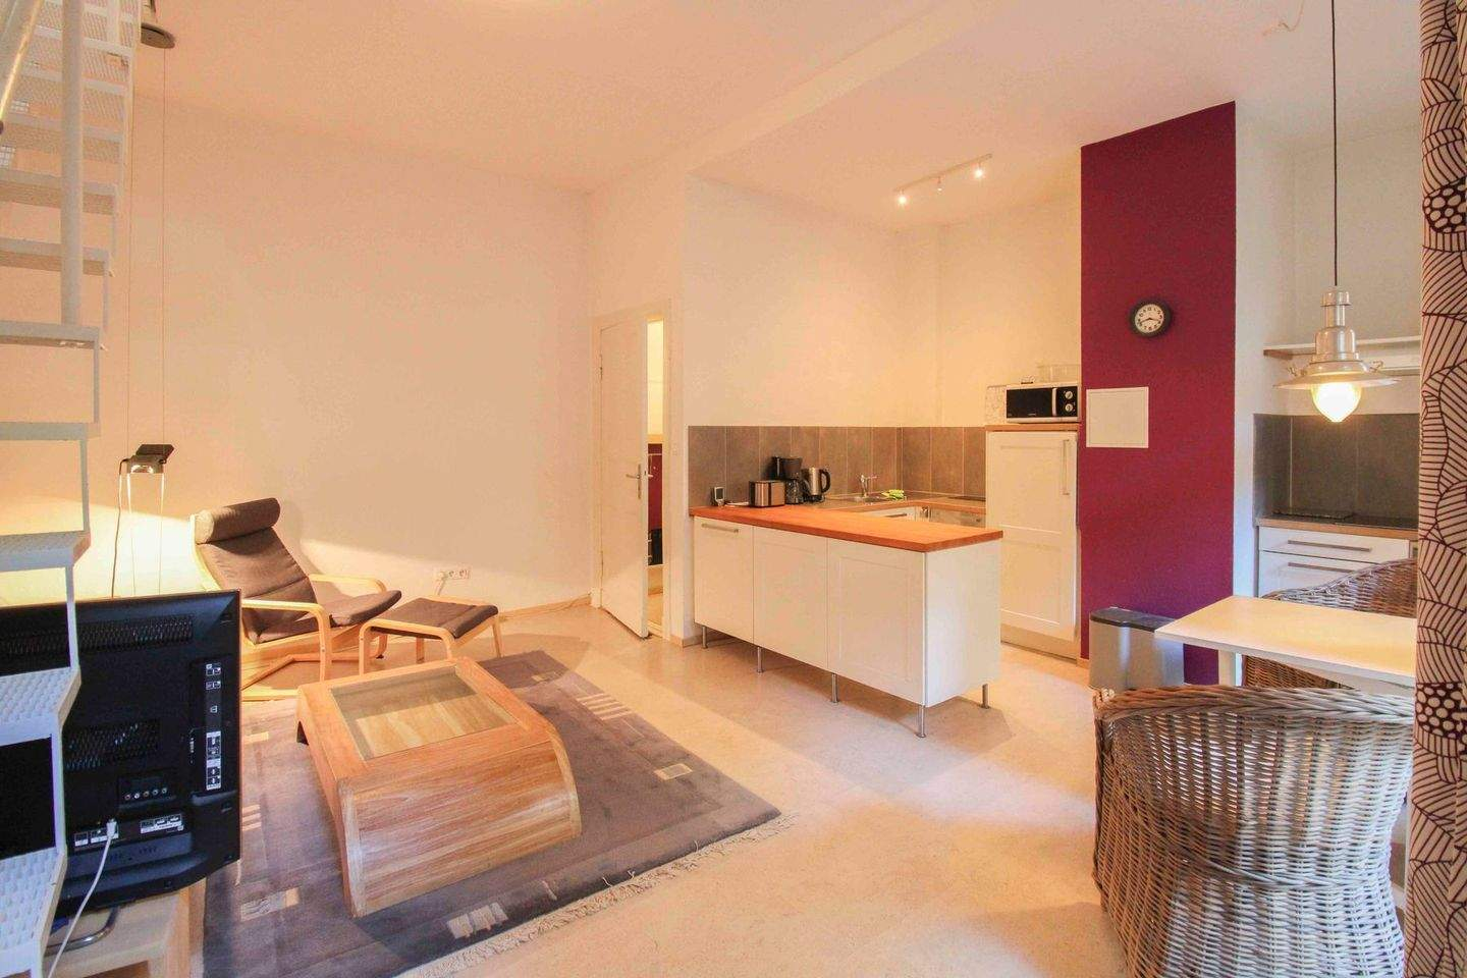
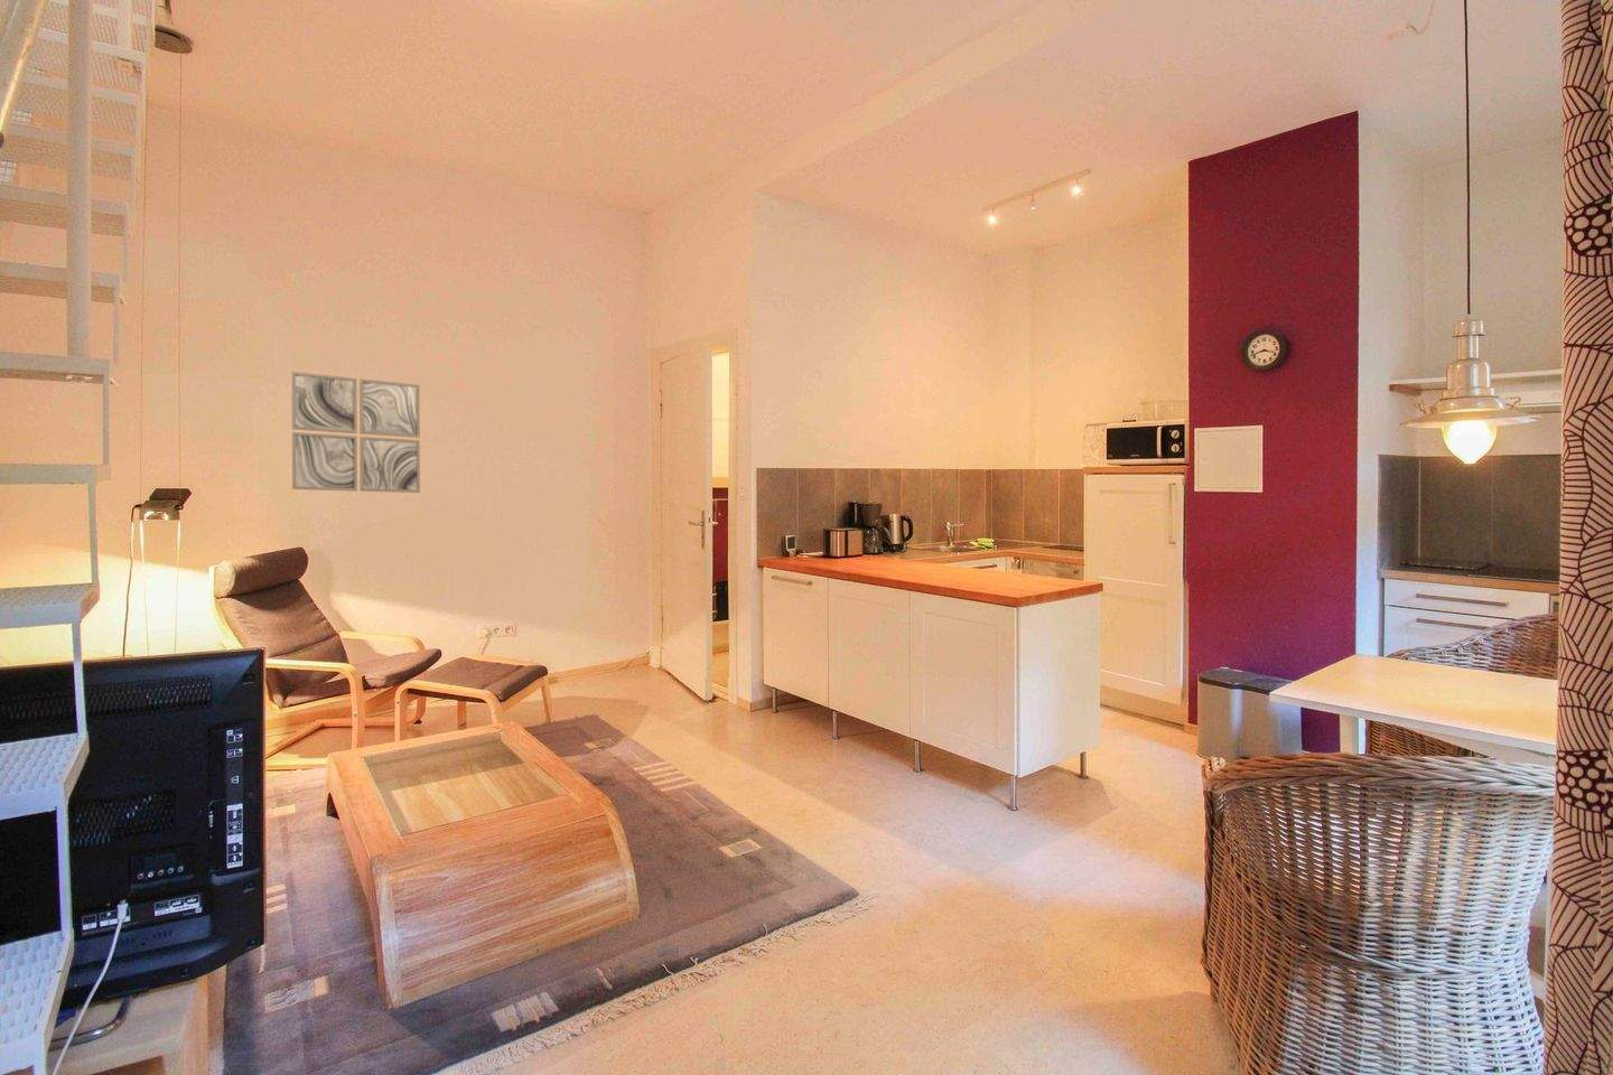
+ wall art [290,371,421,494]
